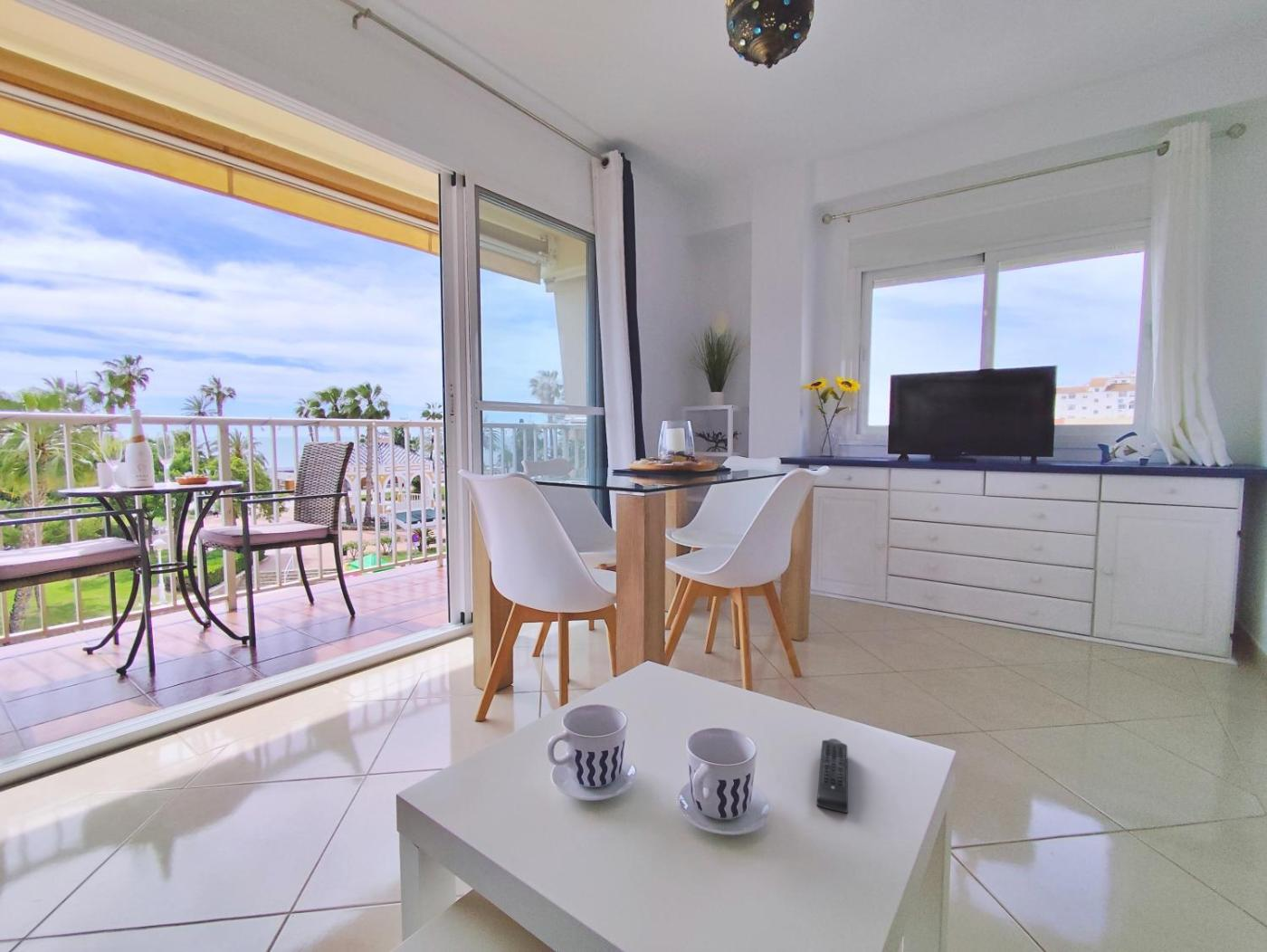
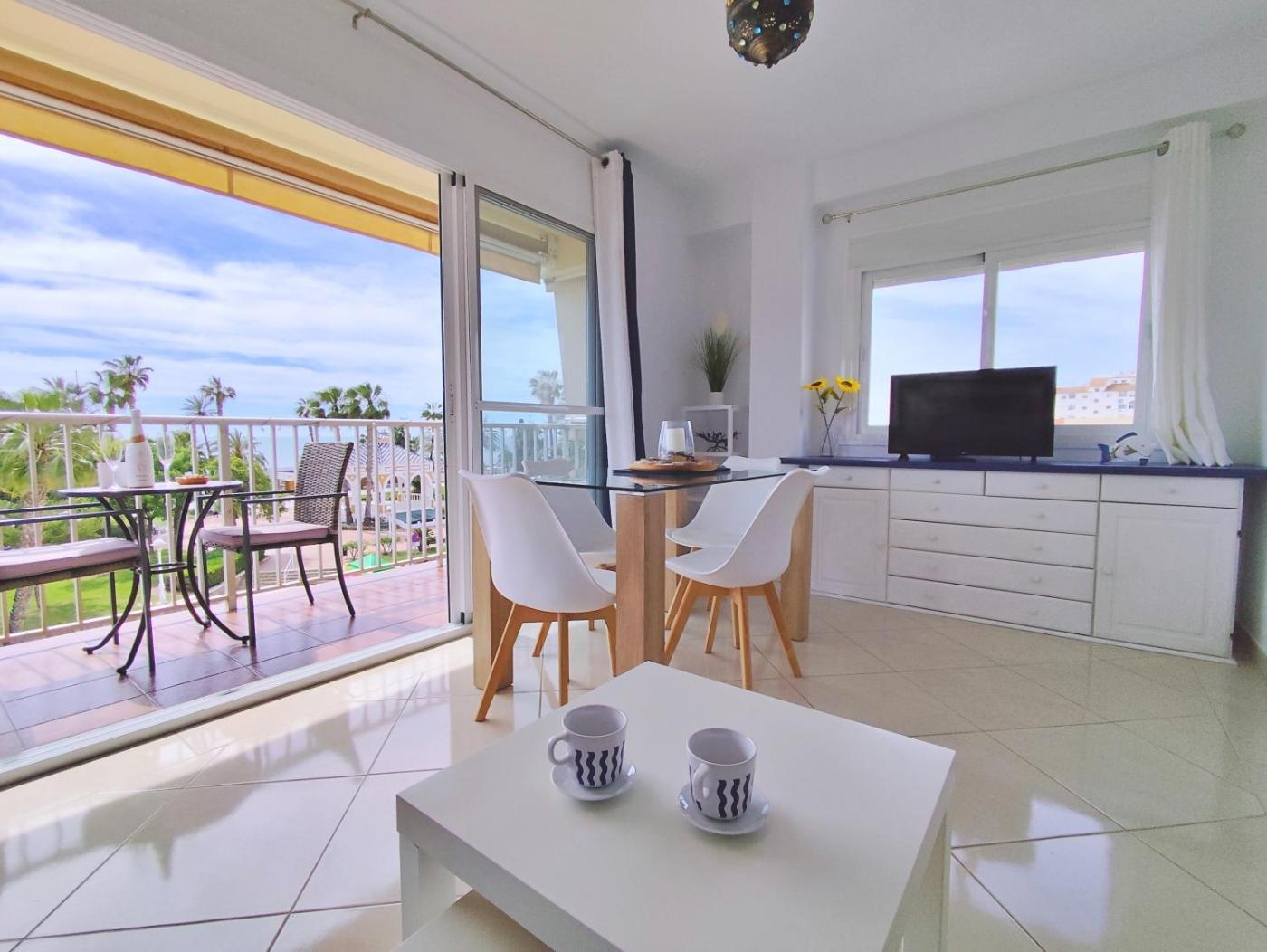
- remote control [815,738,849,814]
